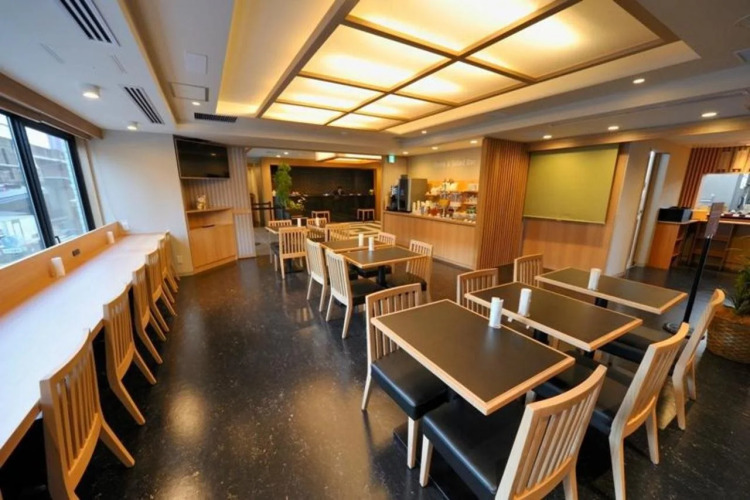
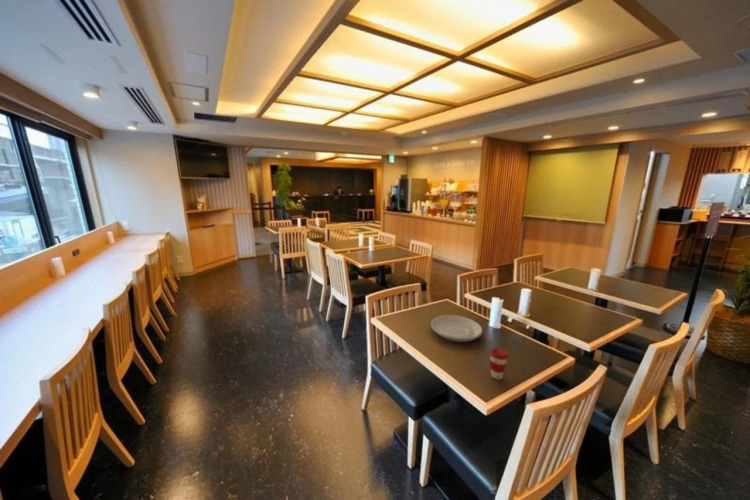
+ plate [430,314,483,343]
+ coffee cup [489,347,509,380]
